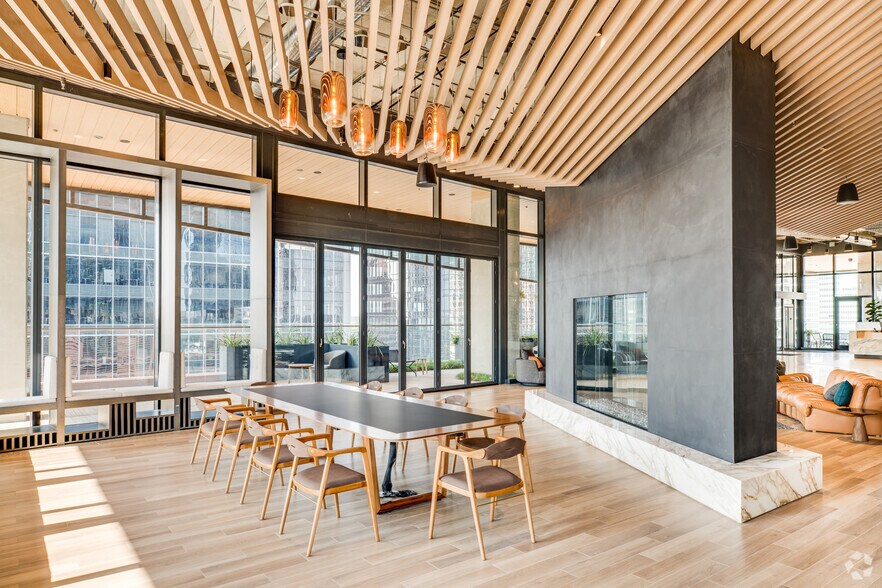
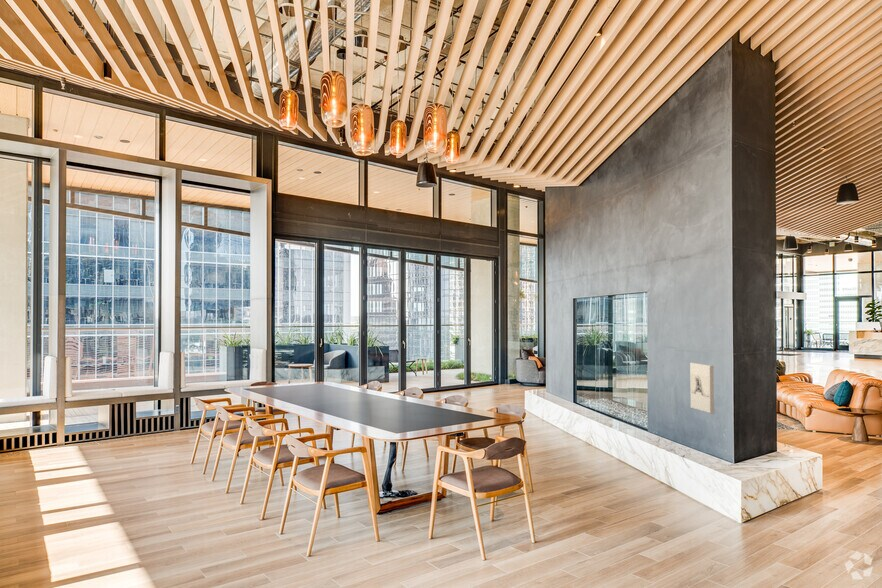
+ wall sculpture [689,361,715,415]
